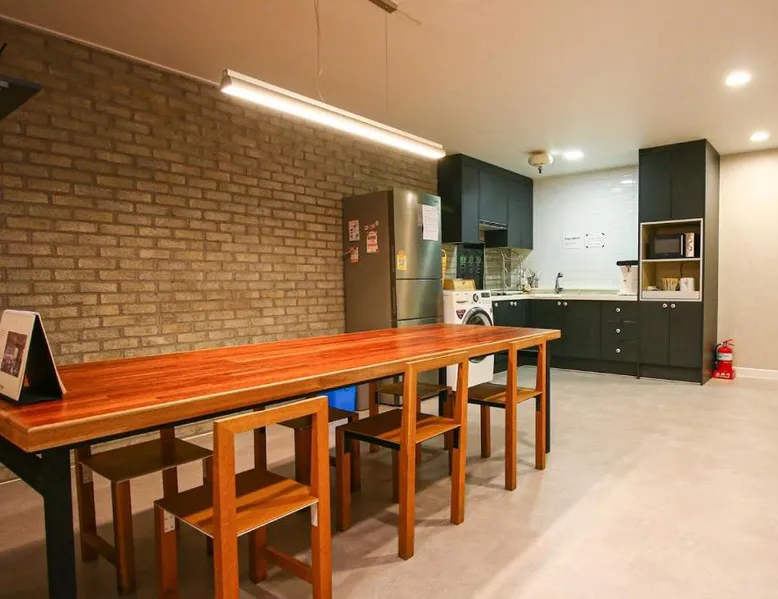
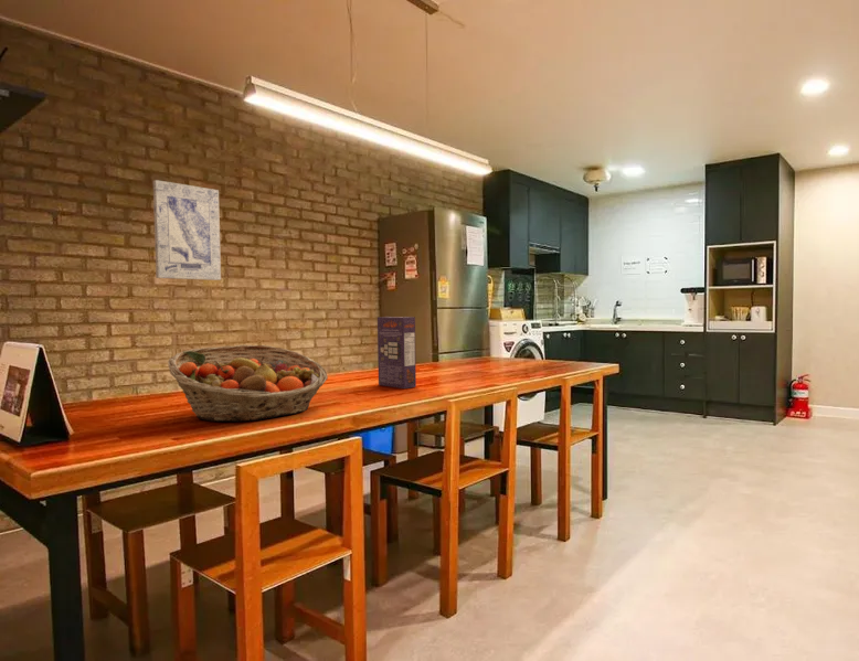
+ cereal box [377,316,417,390]
+ fruit basket [167,344,329,423]
+ wall art [152,179,222,281]
